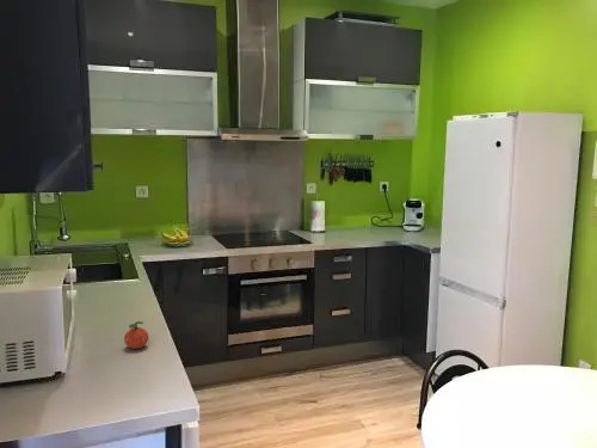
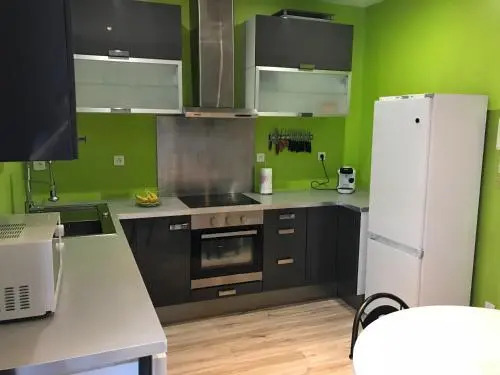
- apple [123,320,149,350]
